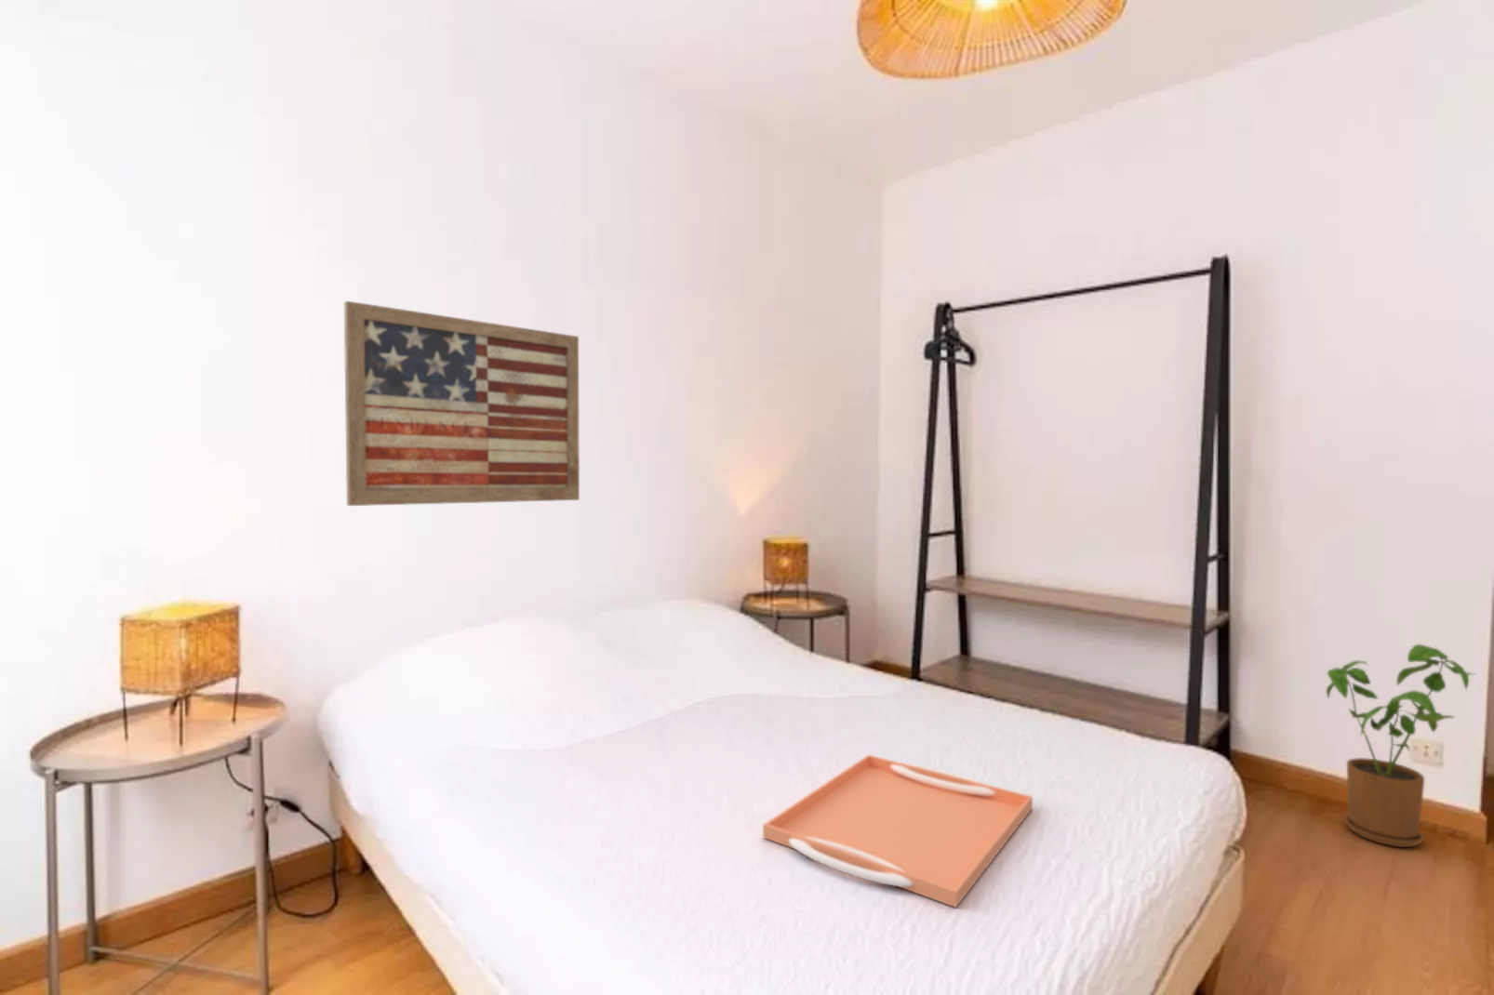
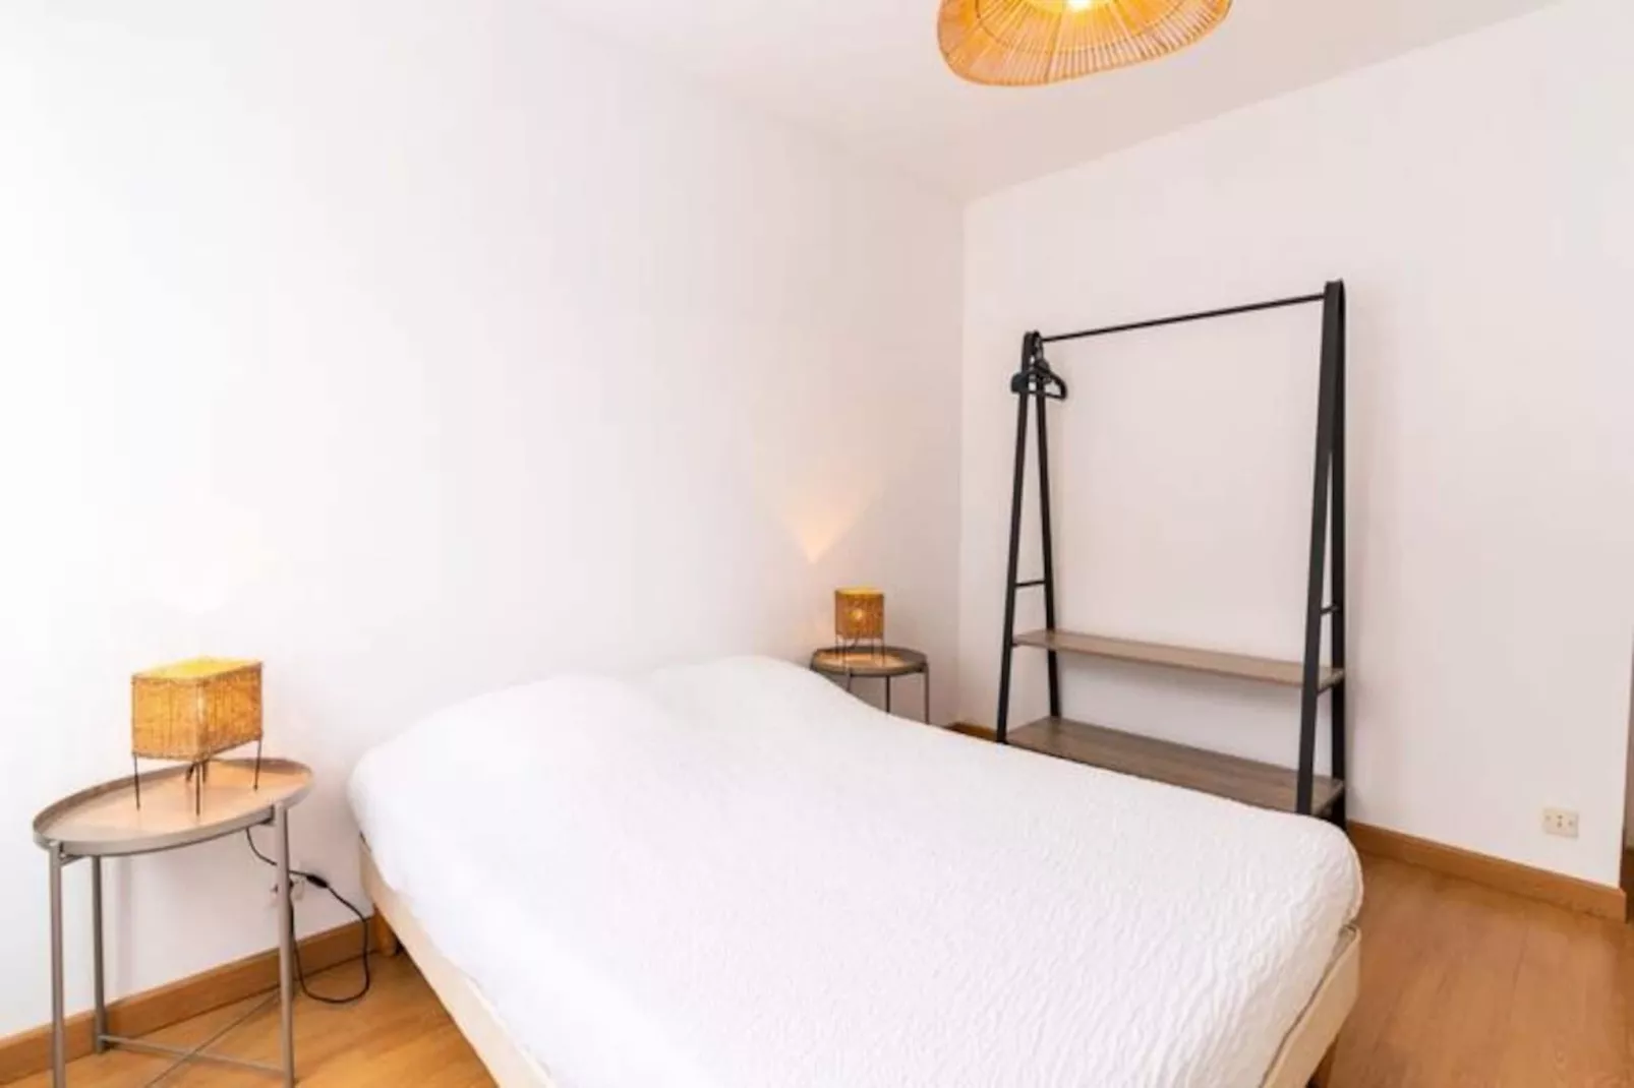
- wall art [343,300,581,506]
- serving tray [762,754,1033,908]
- house plant [1325,643,1475,848]
